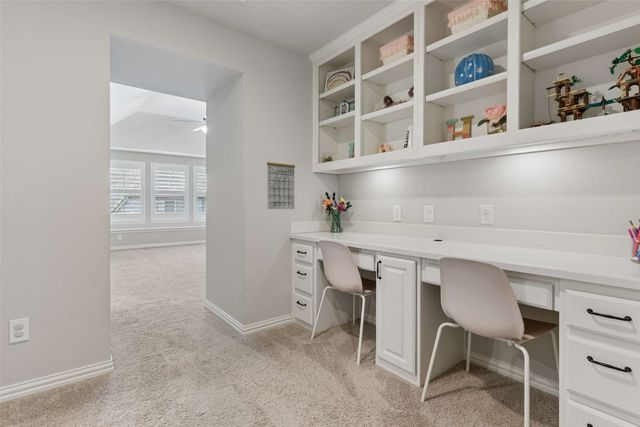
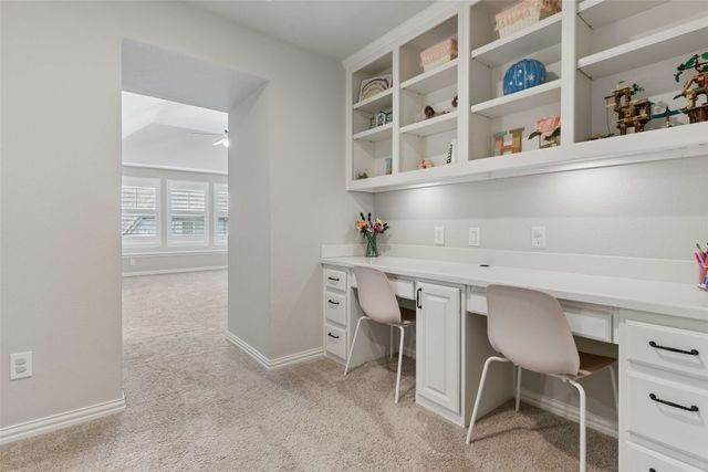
- calendar [266,156,296,210]
